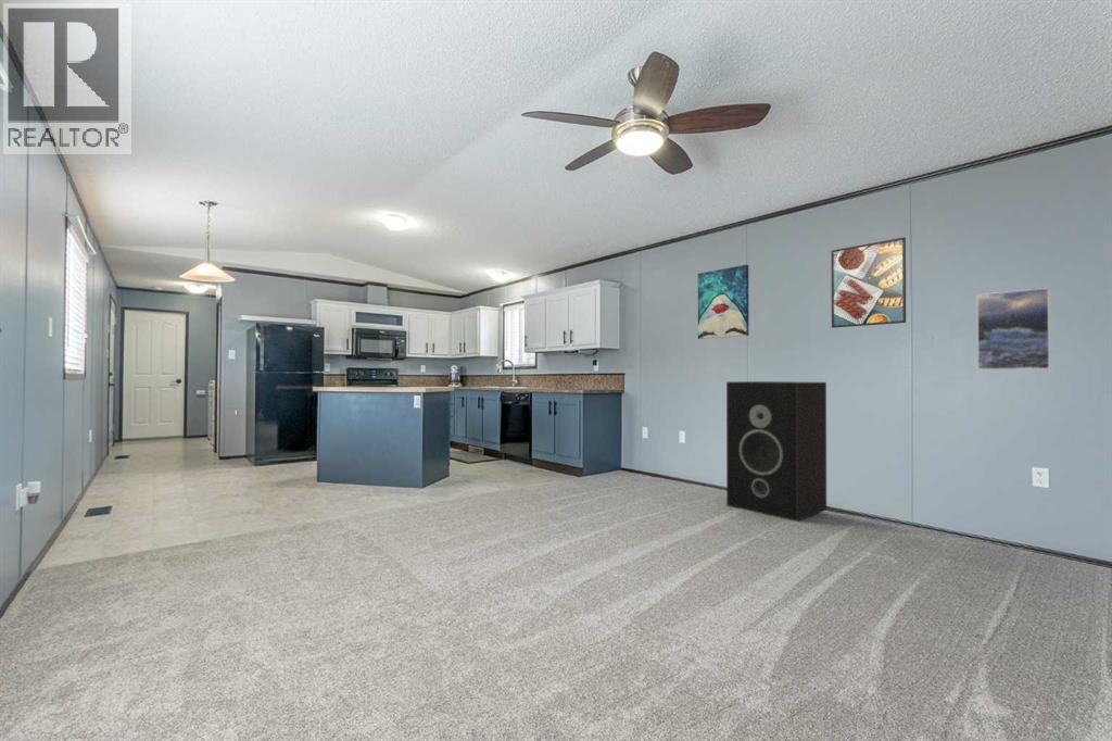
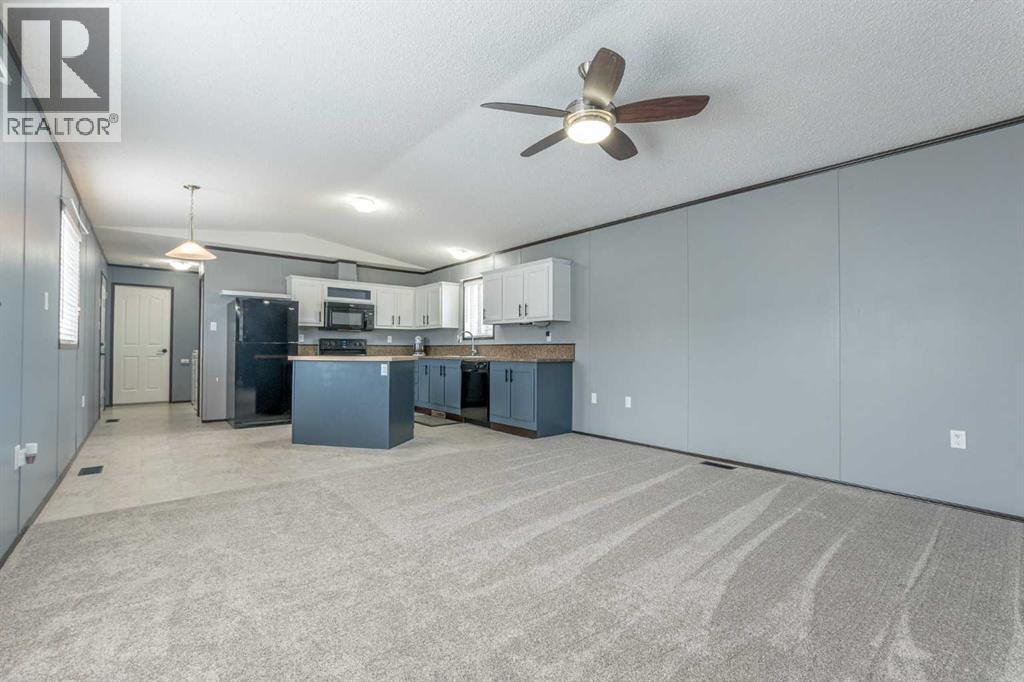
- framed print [830,236,907,329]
- speaker [725,380,827,523]
- wall art [697,264,750,340]
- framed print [976,287,1051,370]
